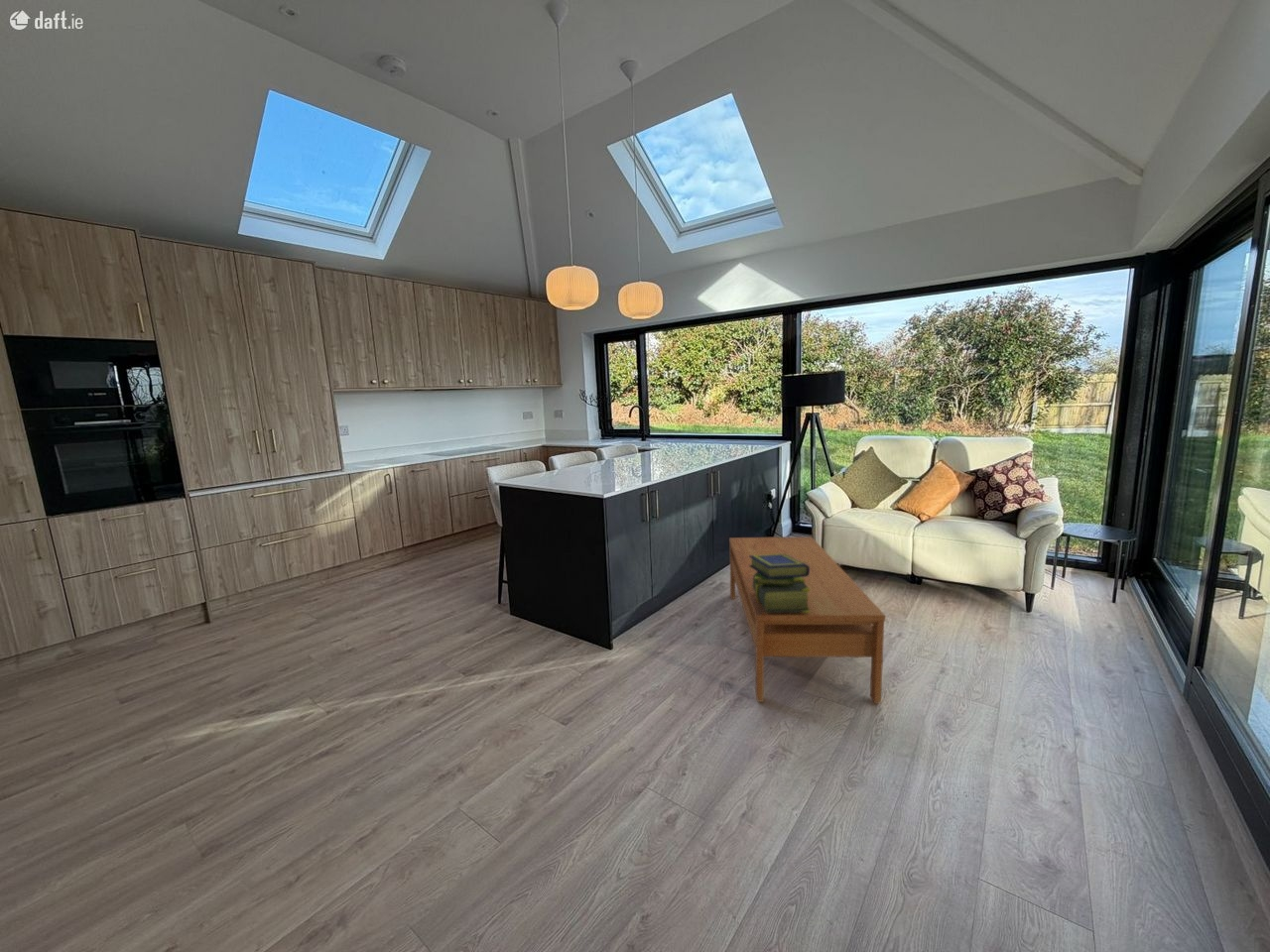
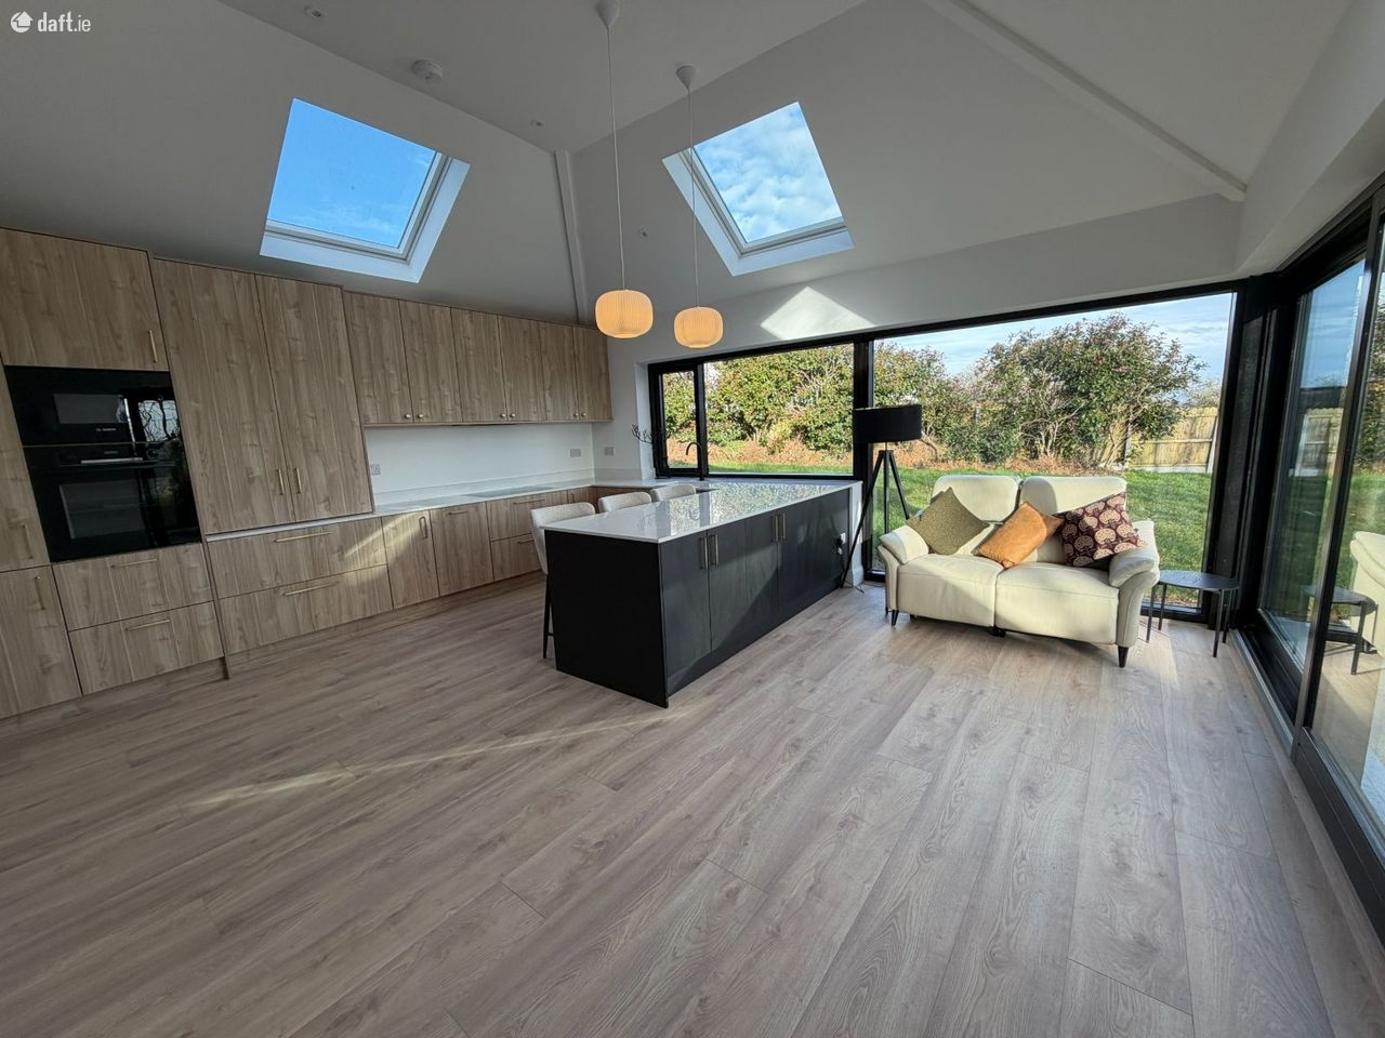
- coffee table [728,535,886,704]
- stack of books [749,553,811,613]
